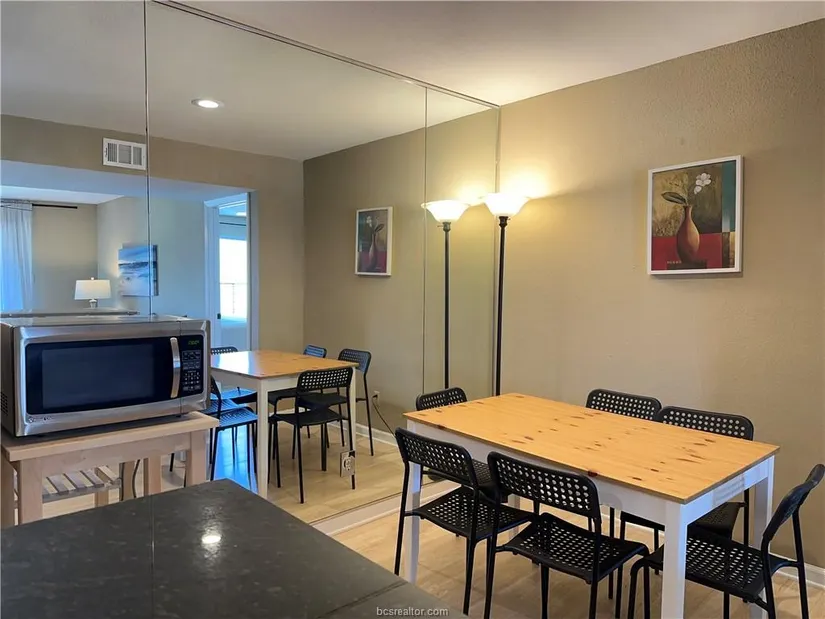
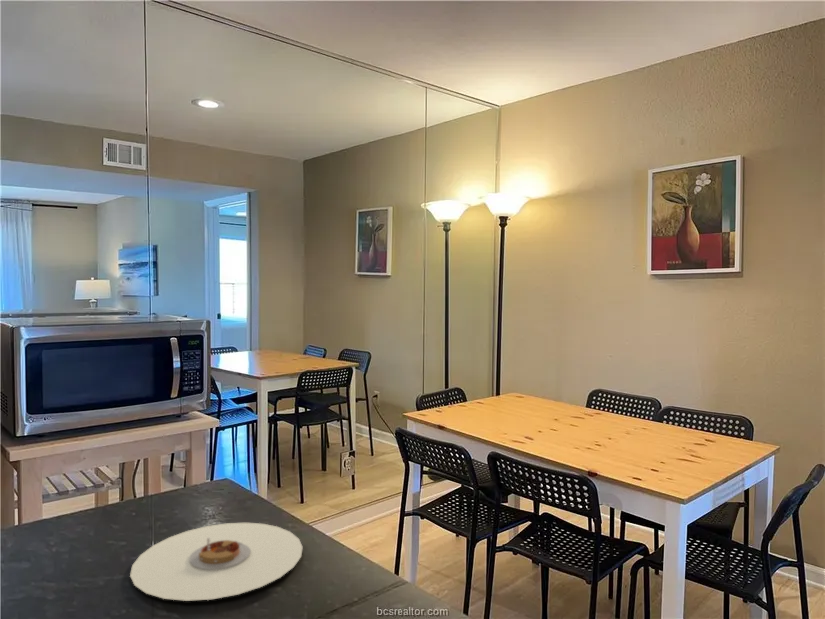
+ plate [129,522,304,602]
